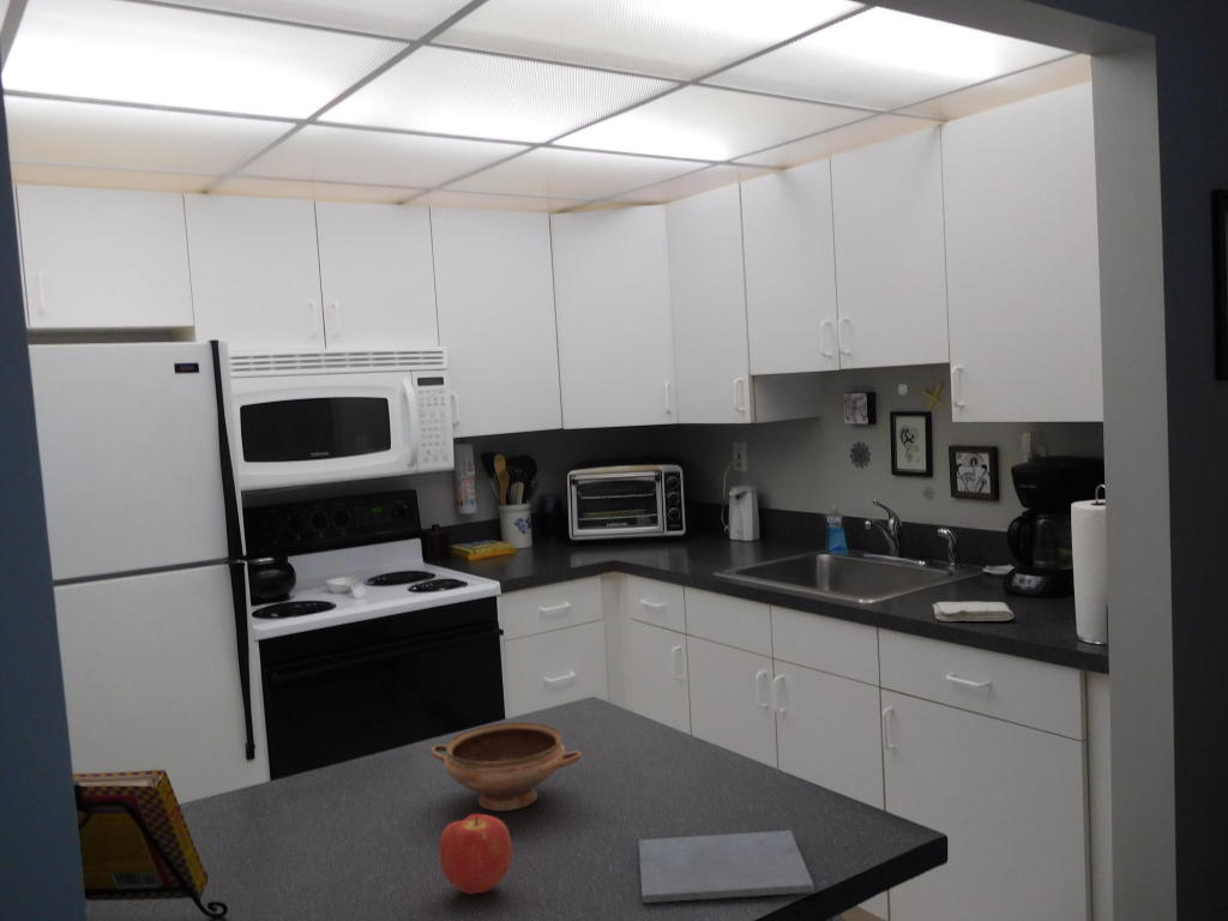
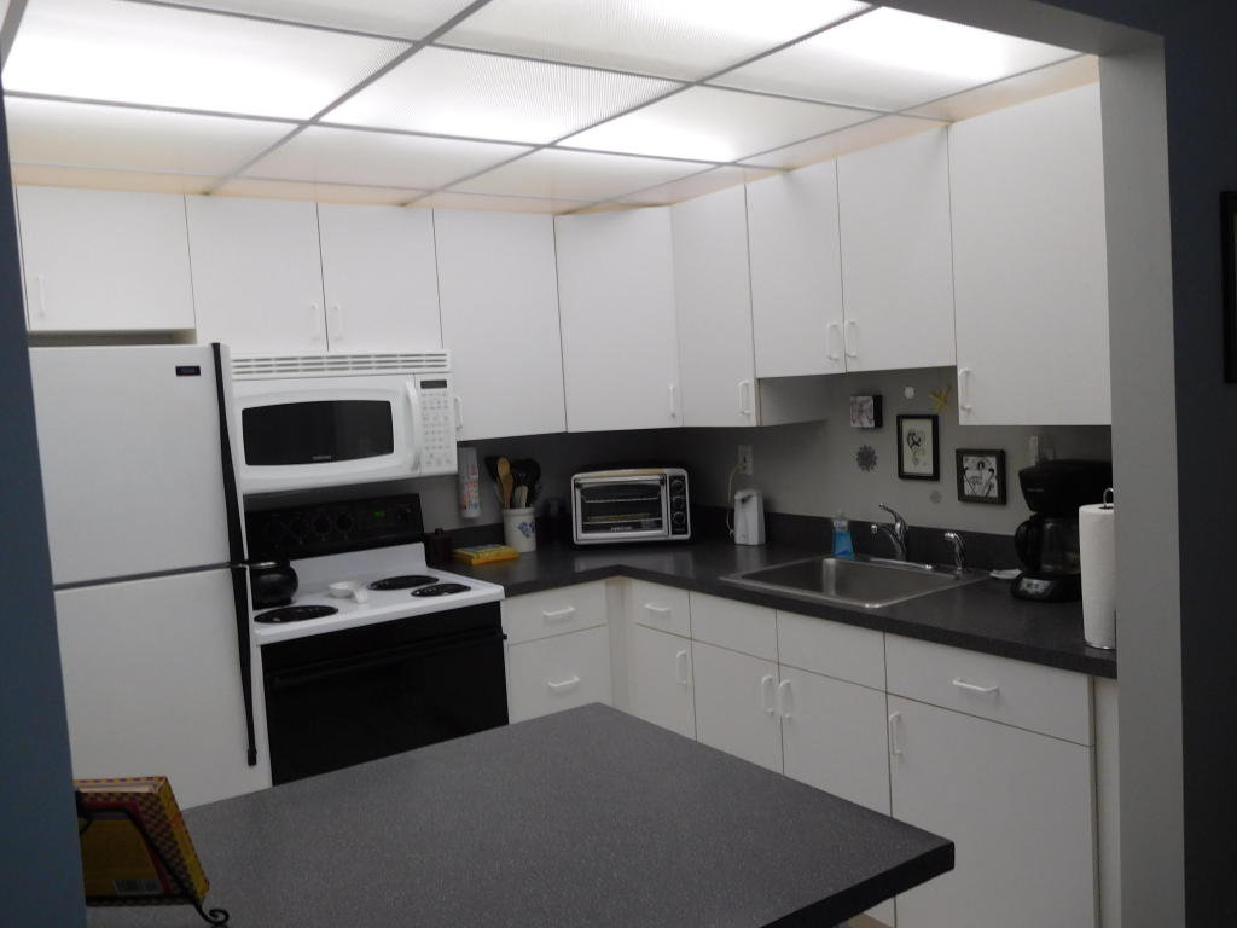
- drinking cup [429,722,583,812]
- washcloth [932,601,1015,622]
- apple [439,813,513,895]
- notepad [637,829,815,905]
